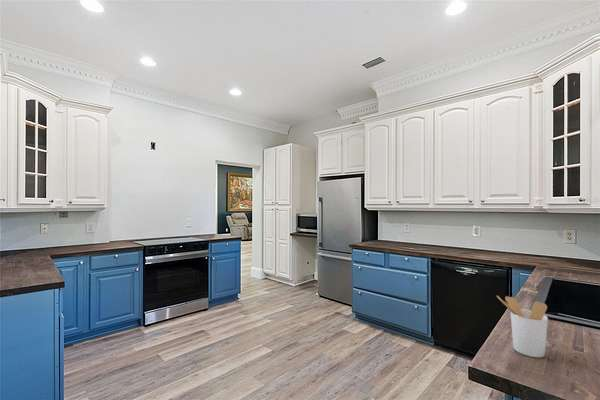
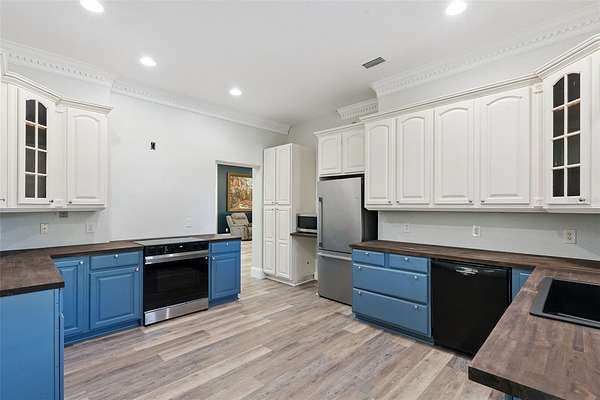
- utensil holder [496,295,549,358]
